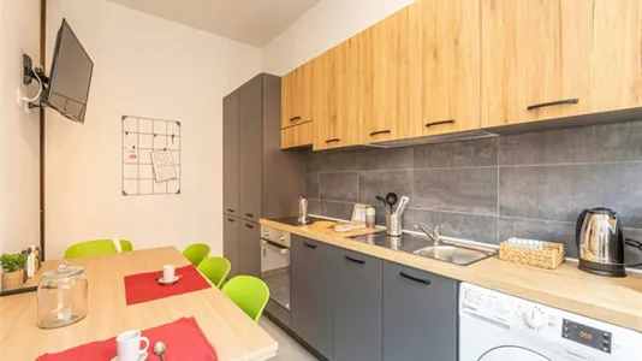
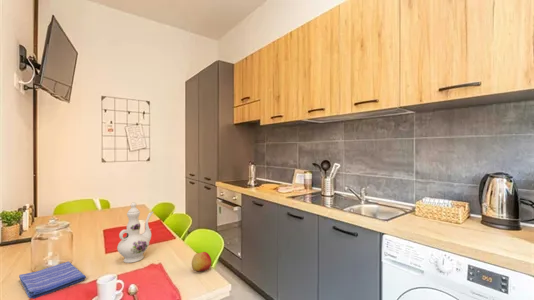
+ apple [191,251,212,272]
+ chinaware [116,201,154,264]
+ dish towel [18,260,87,300]
